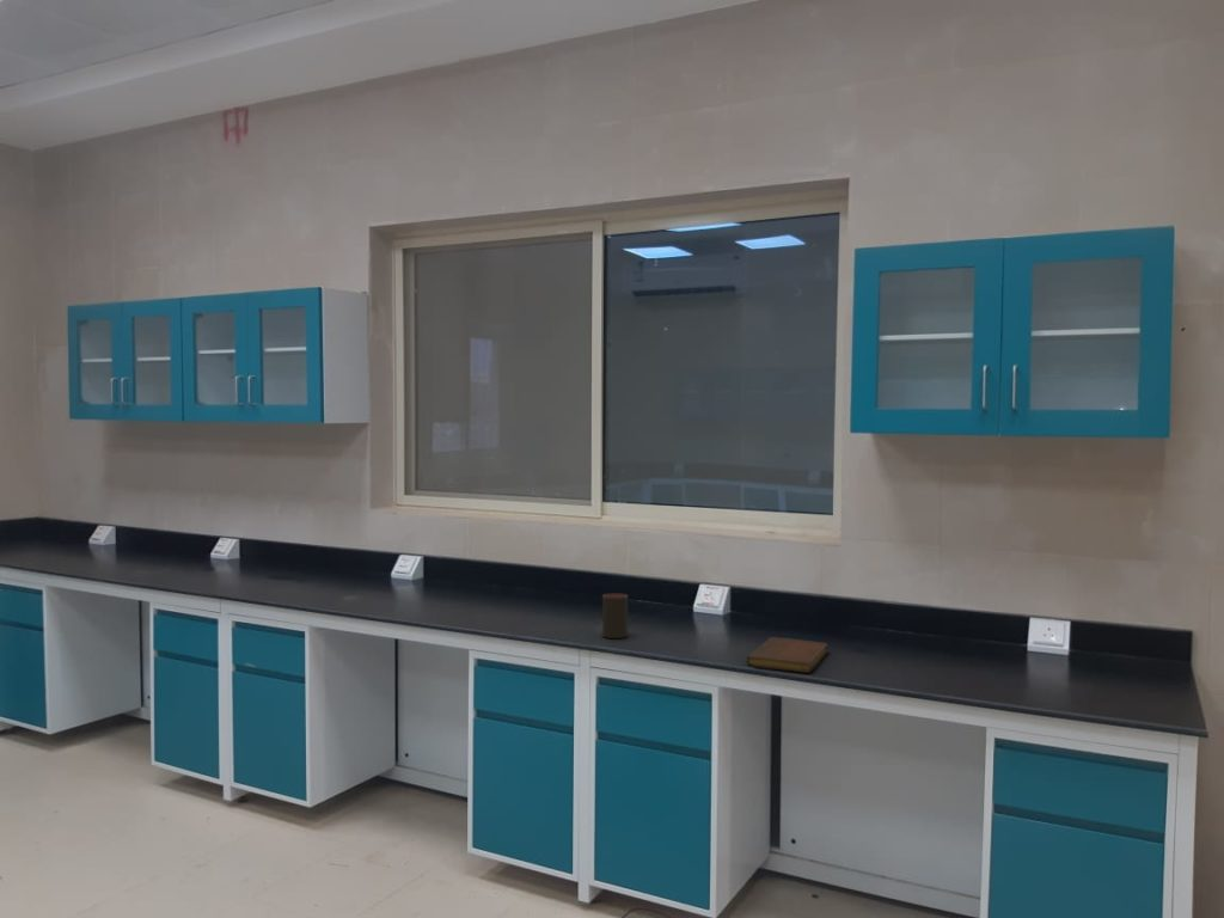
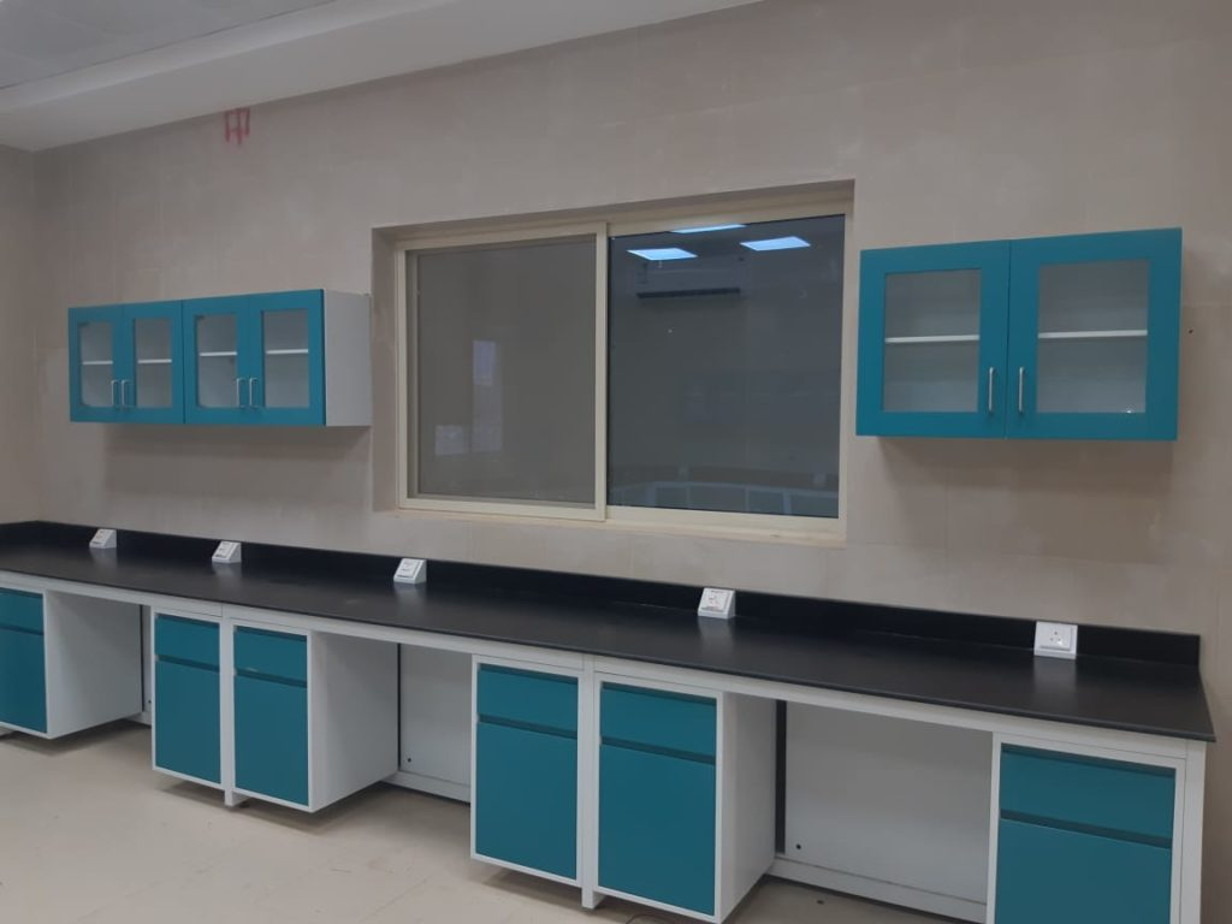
- cup [601,593,629,639]
- notebook [746,636,830,674]
